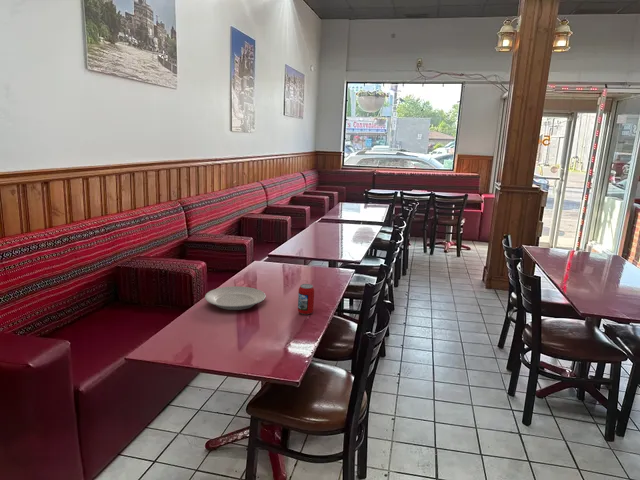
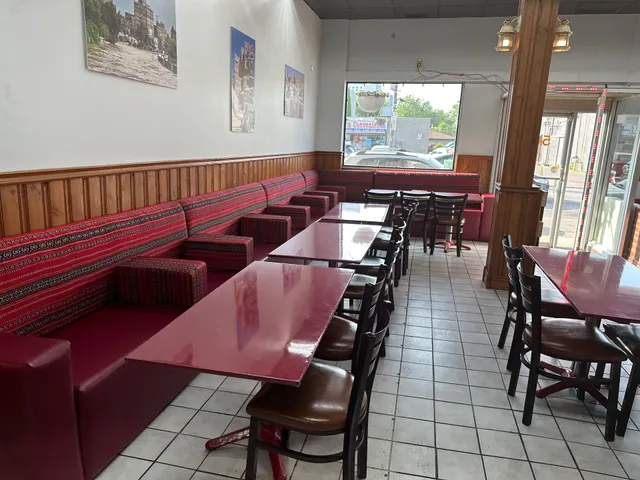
- beverage can [297,283,315,315]
- plate [204,285,266,311]
